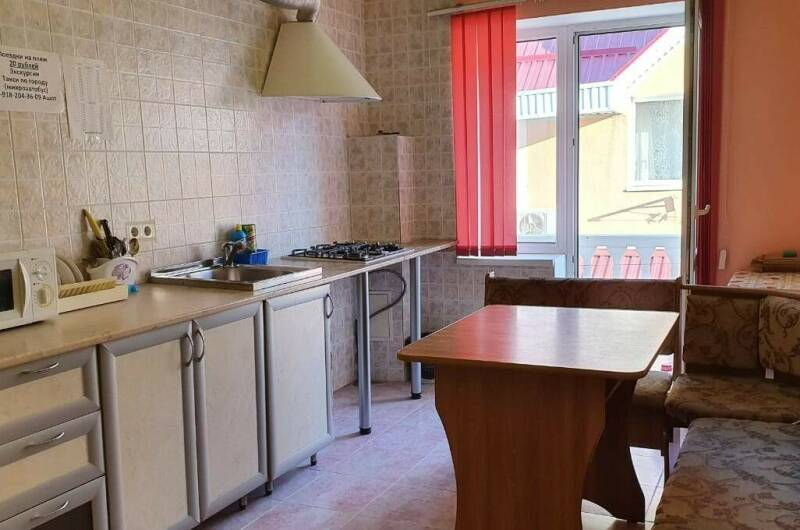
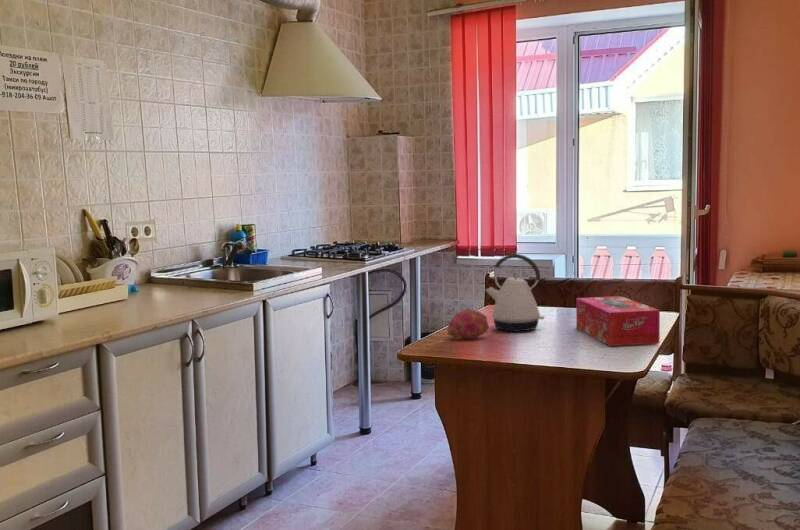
+ fruit [446,307,490,340]
+ tissue box [575,295,661,347]
+ kettle [485,253,545,332]
